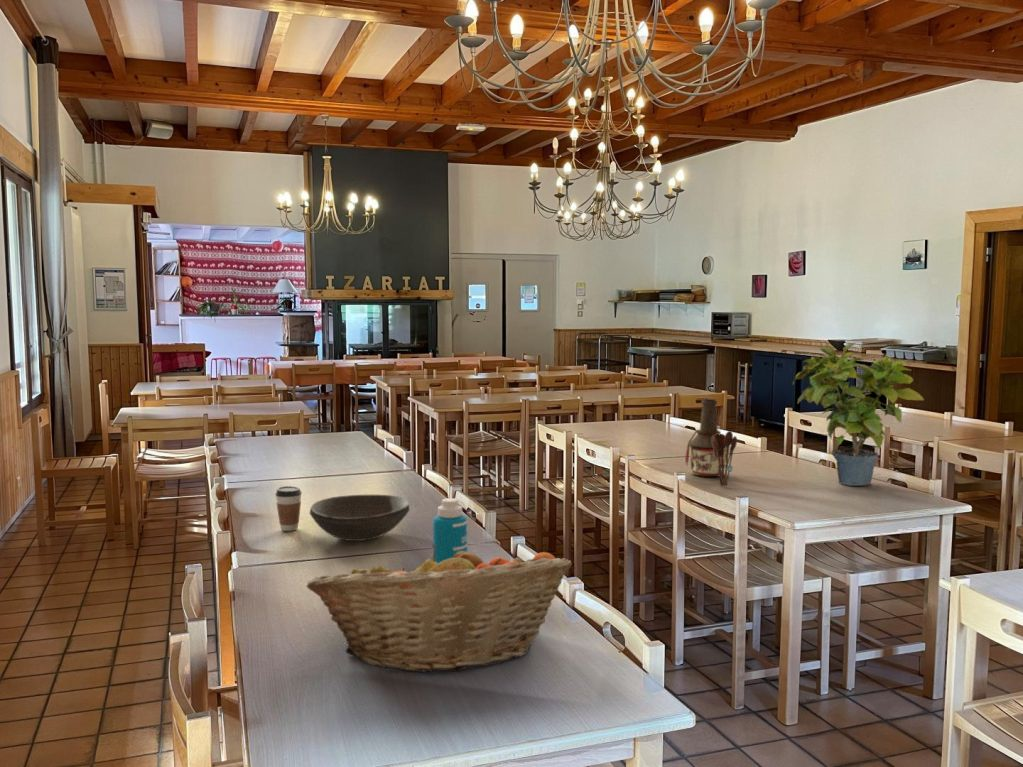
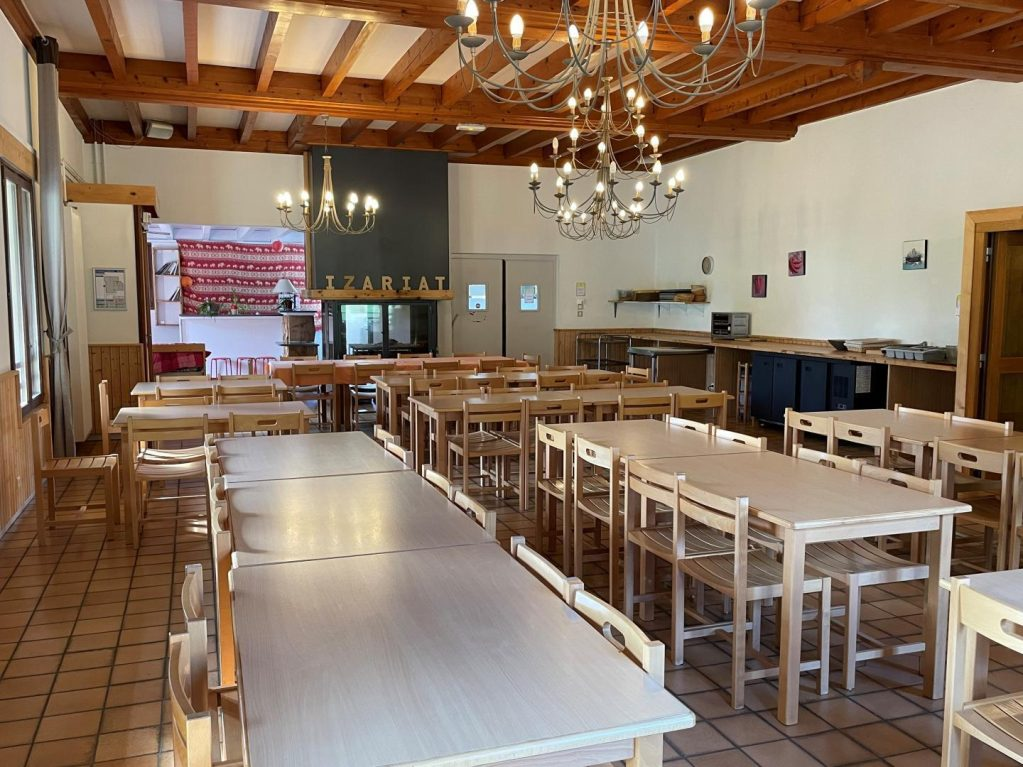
- bottle [684,397,727,478]
- potted plant [792,342,925,487]
- utensil holder [712,430,738,488]
- bottle [432,497,468,564]
- bowl [309,494,411,542]
- fruit basket [306,544,572,673]
- coffee cup [274,485,303,532]
